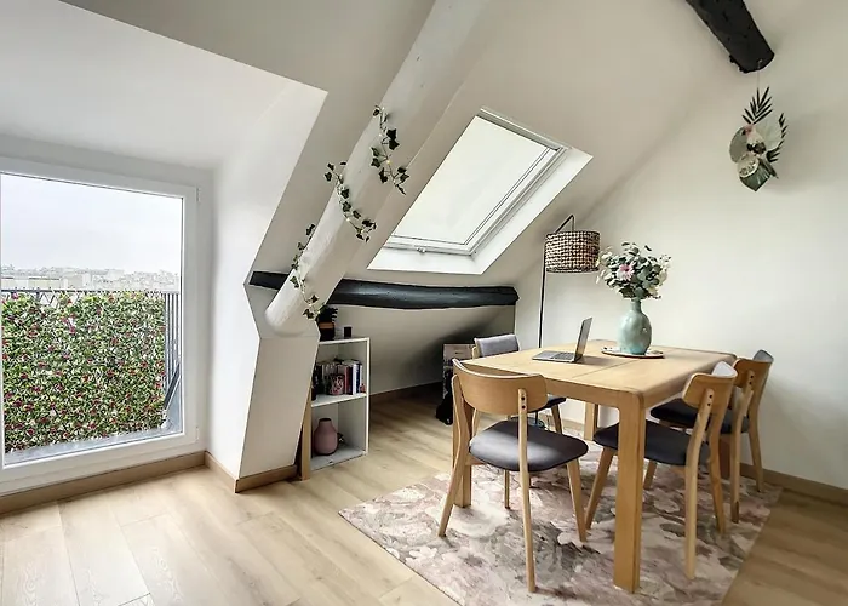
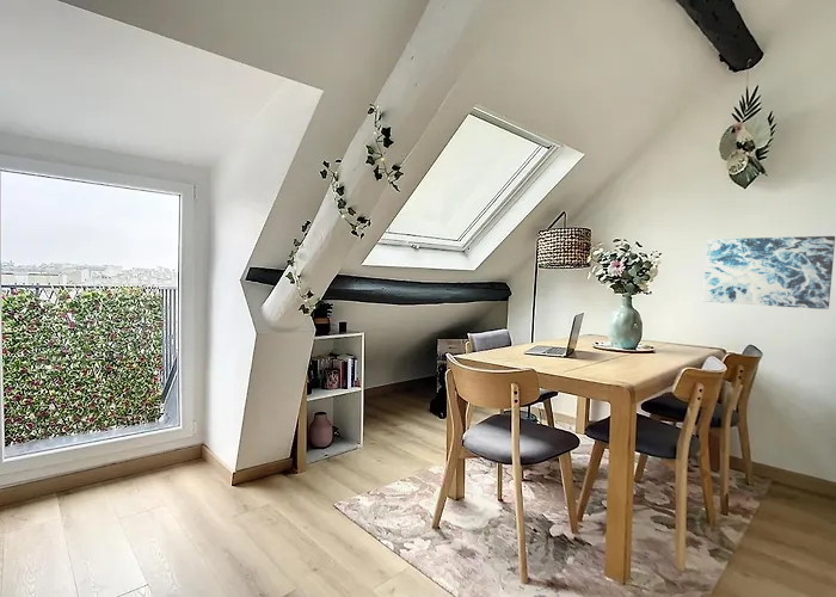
+ wall art [702,235,836,310]
